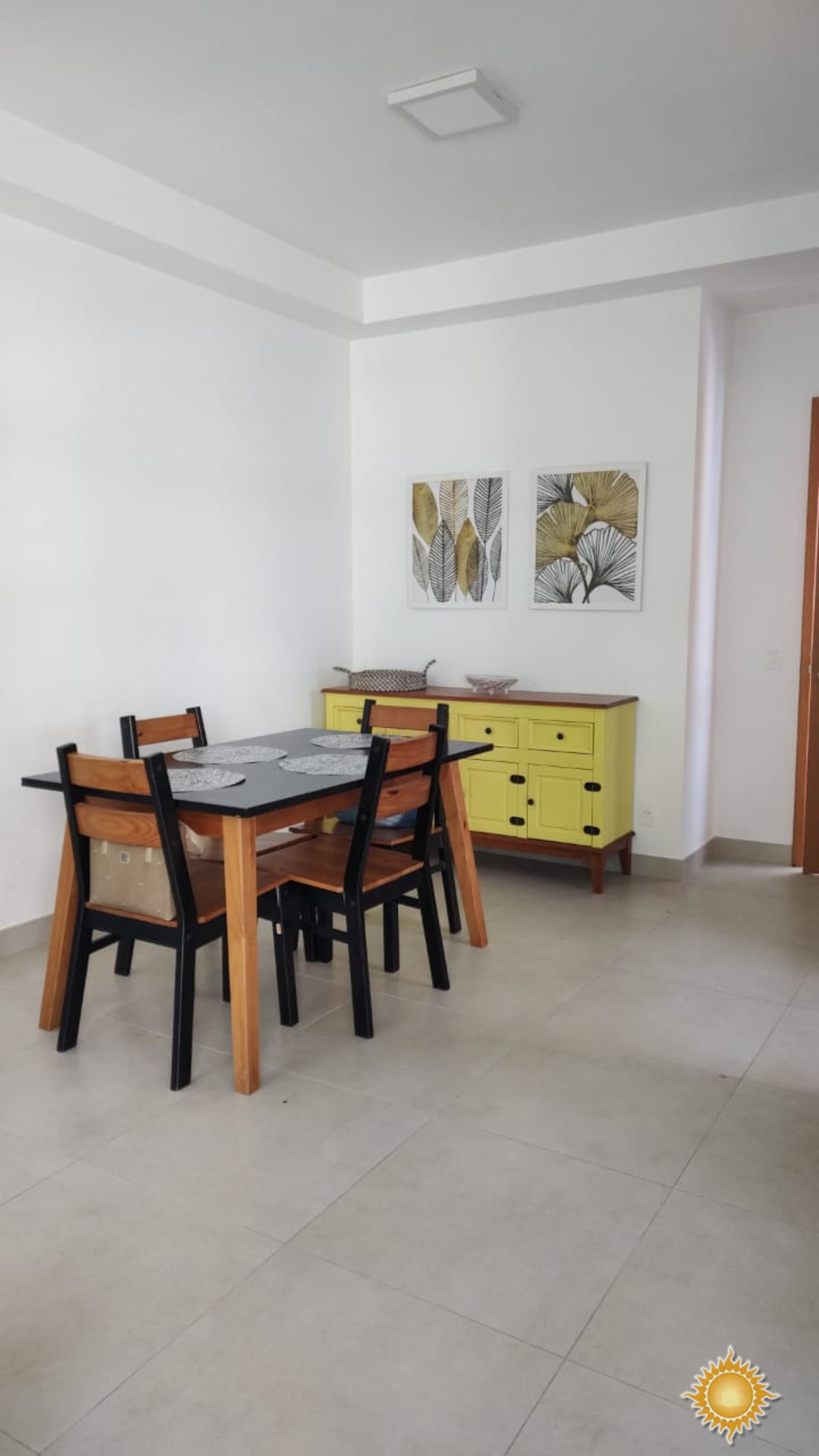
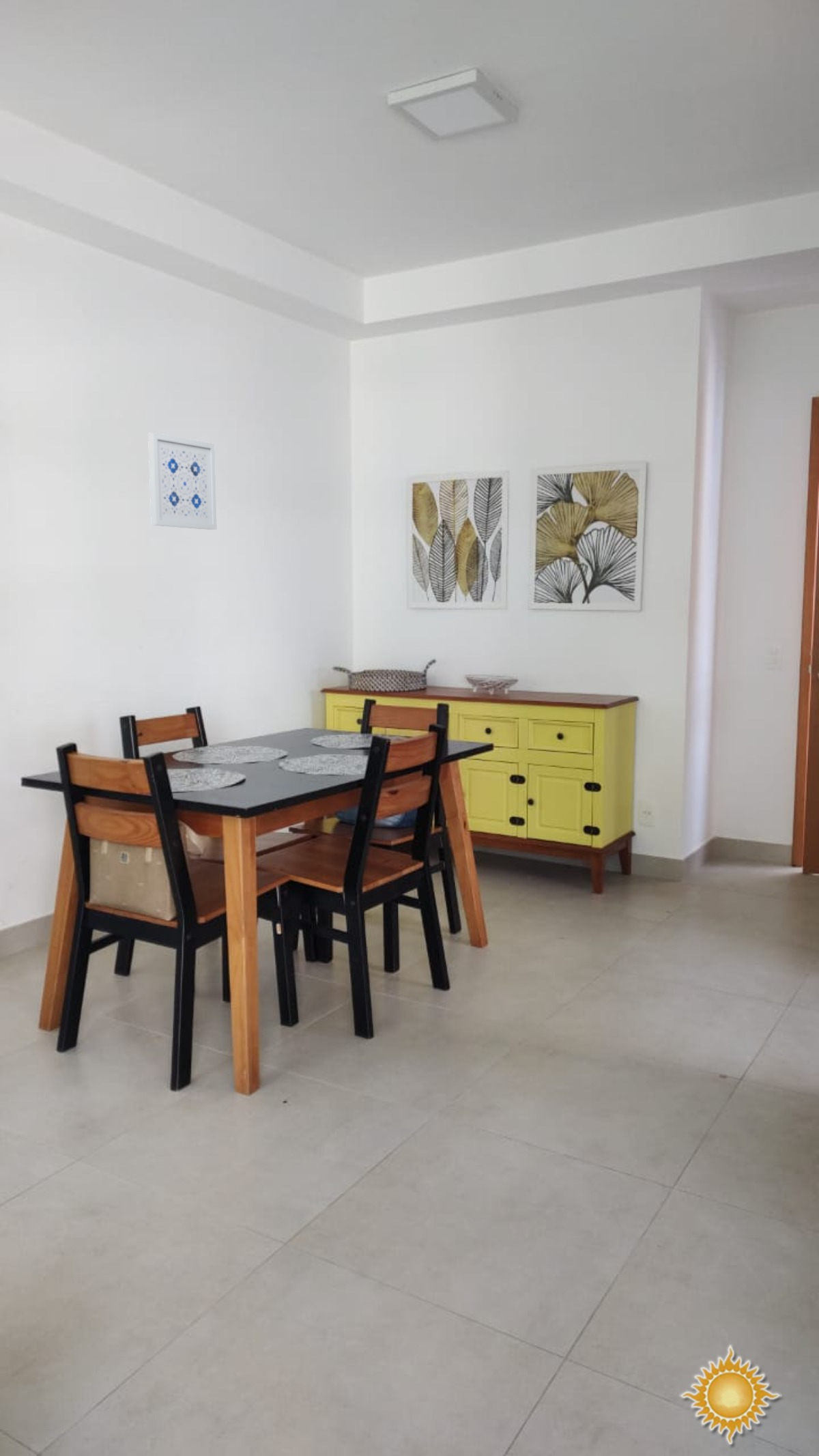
+ wall art [147,432,218,530]
